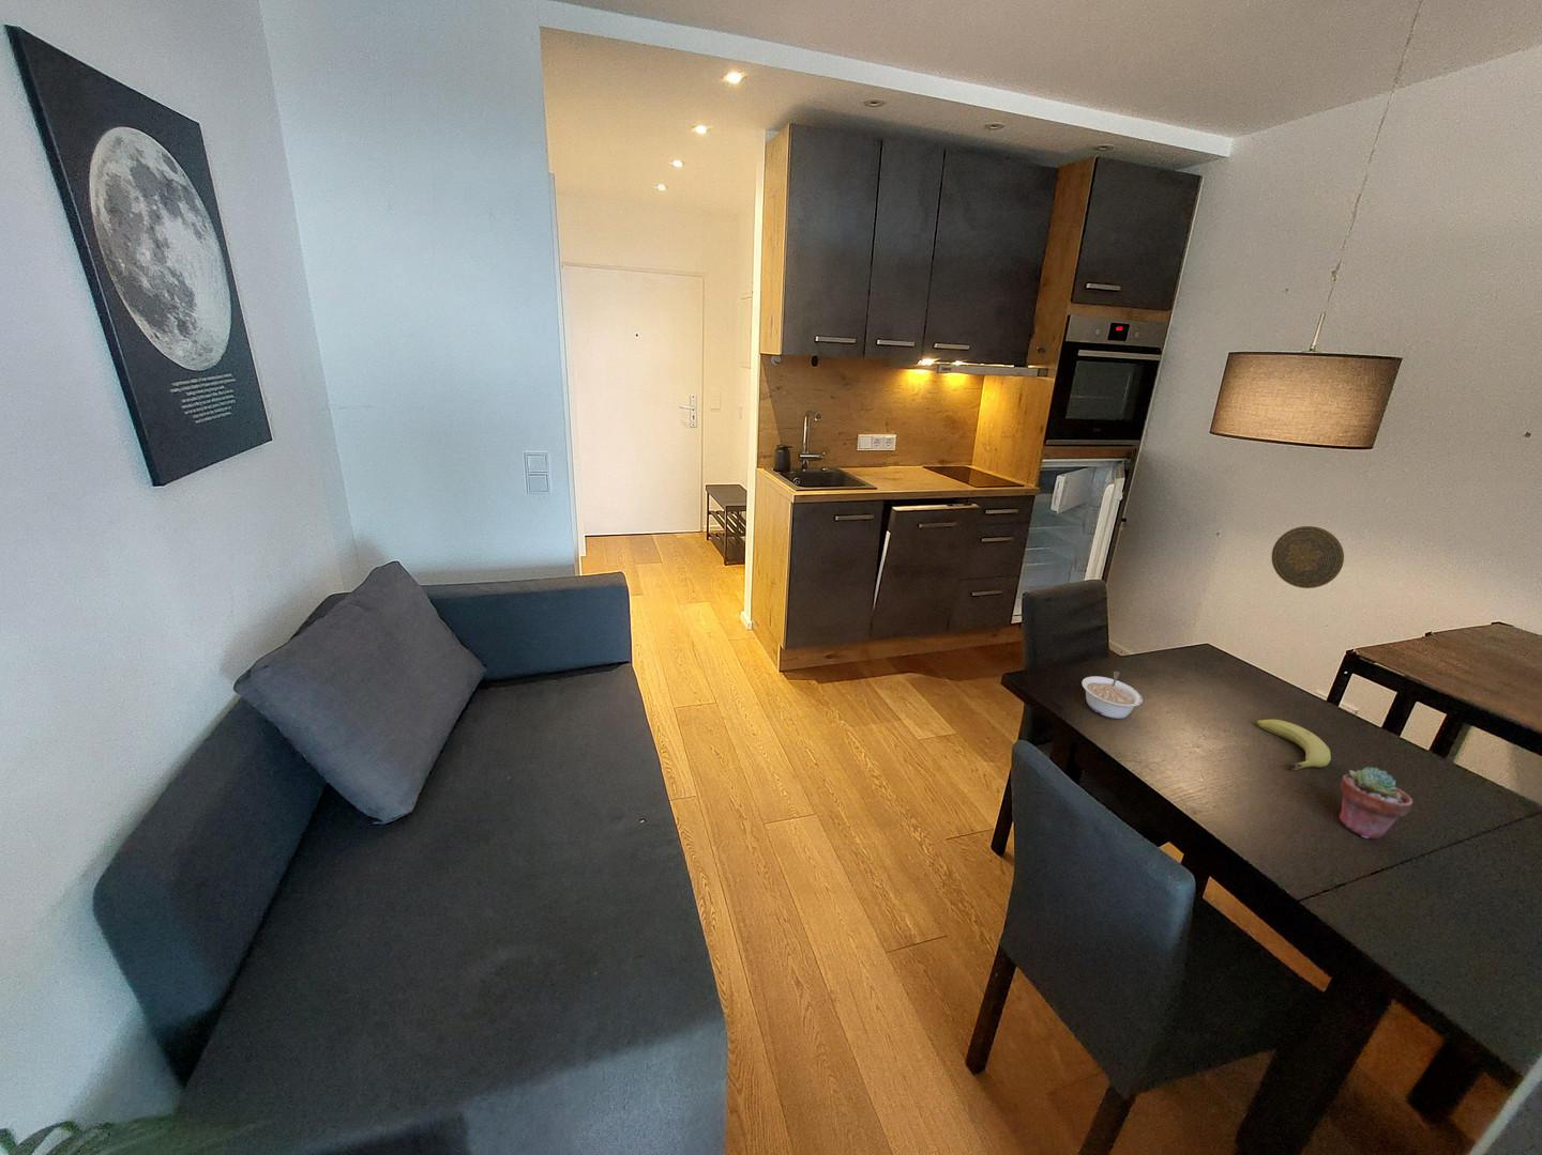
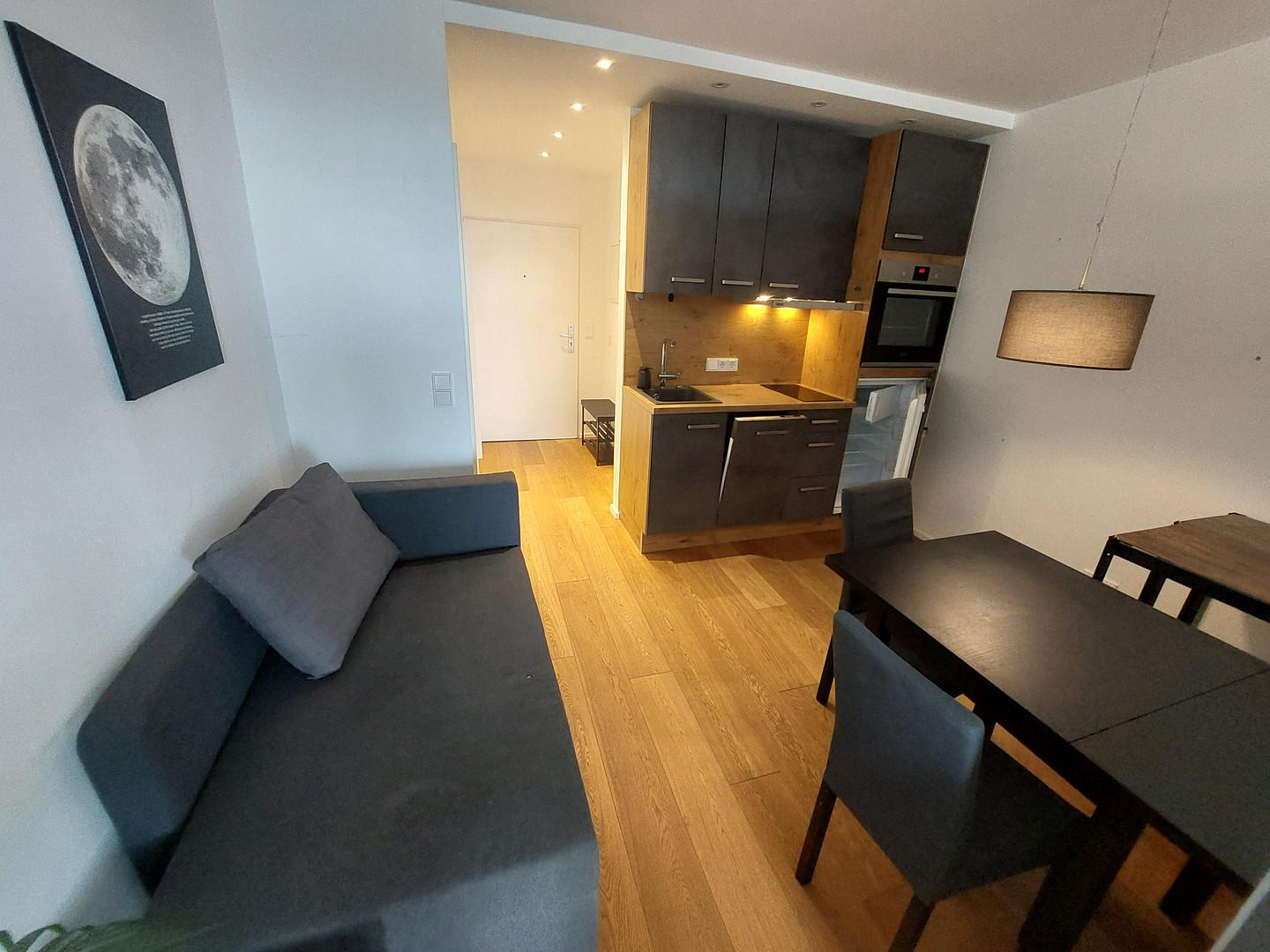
- decorative plate [1270,525,1345,590]
- legume [1081,671,1144,719]
- potted succulent [1338,766,1413,840]
- fruit [1255,718,1332,772]
